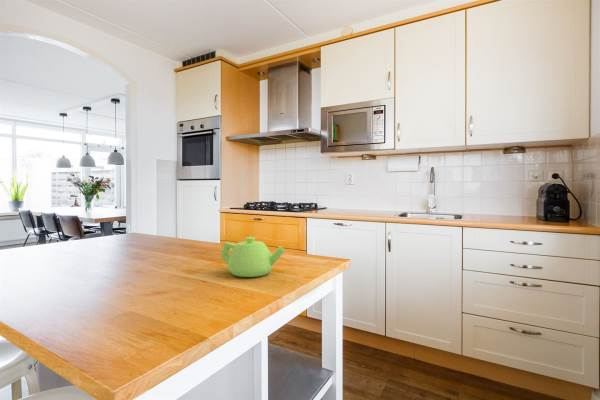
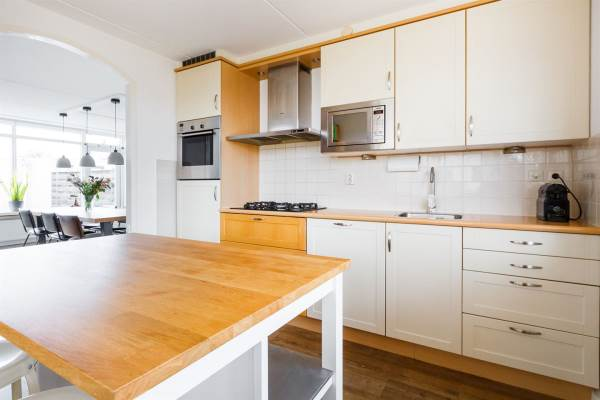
- teapot [219,236,286,278]
